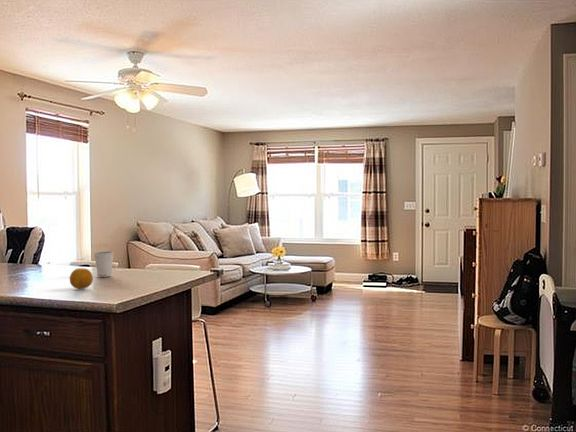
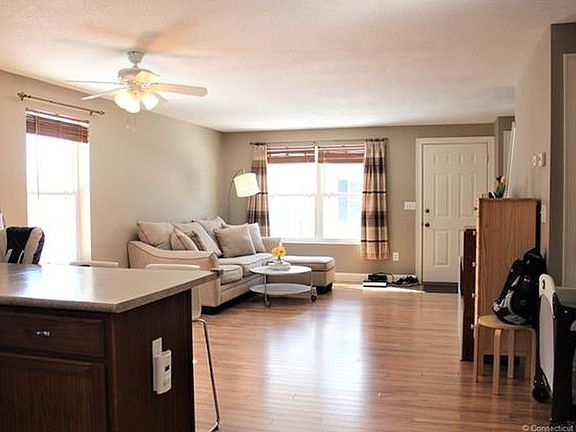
- dixie cup [93,250,115,278]
- fruit [69,268,94,290]
